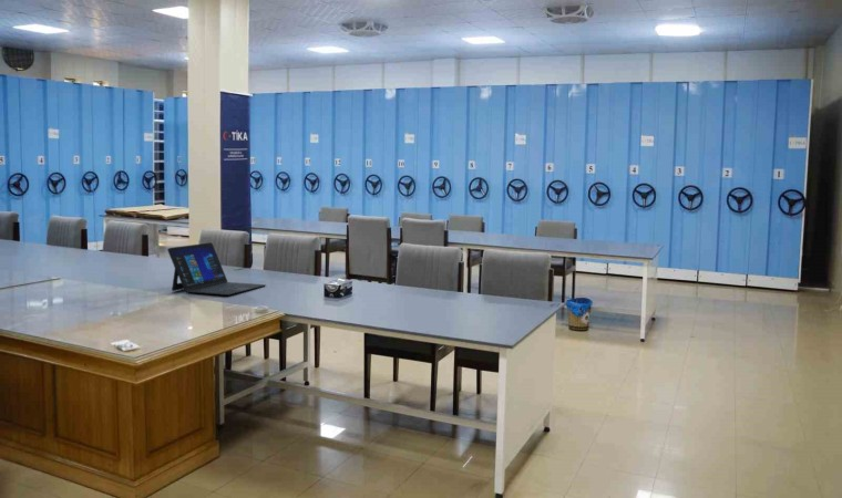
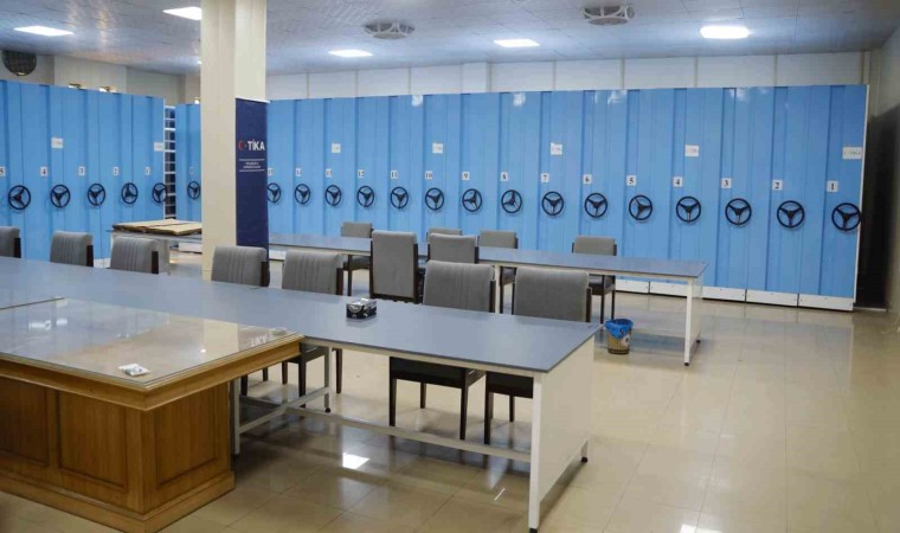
- laptop [166,241,267,297]
